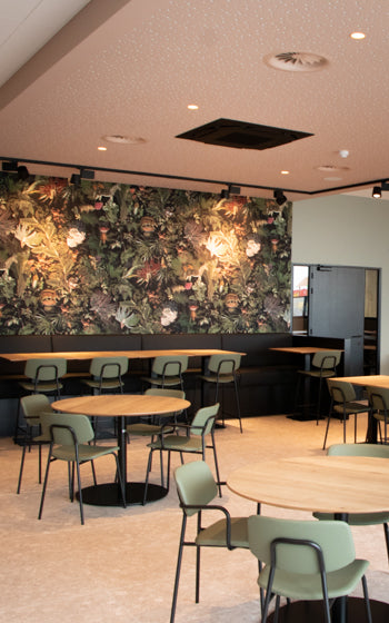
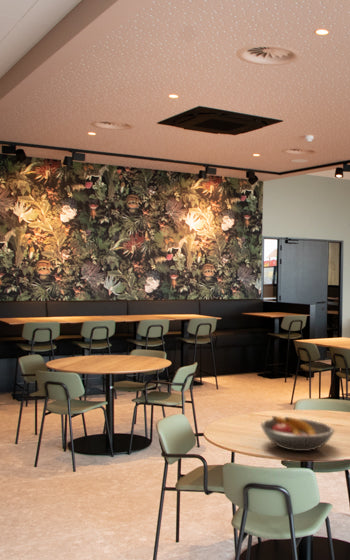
+ fruit bowl [260,415,335,452]
